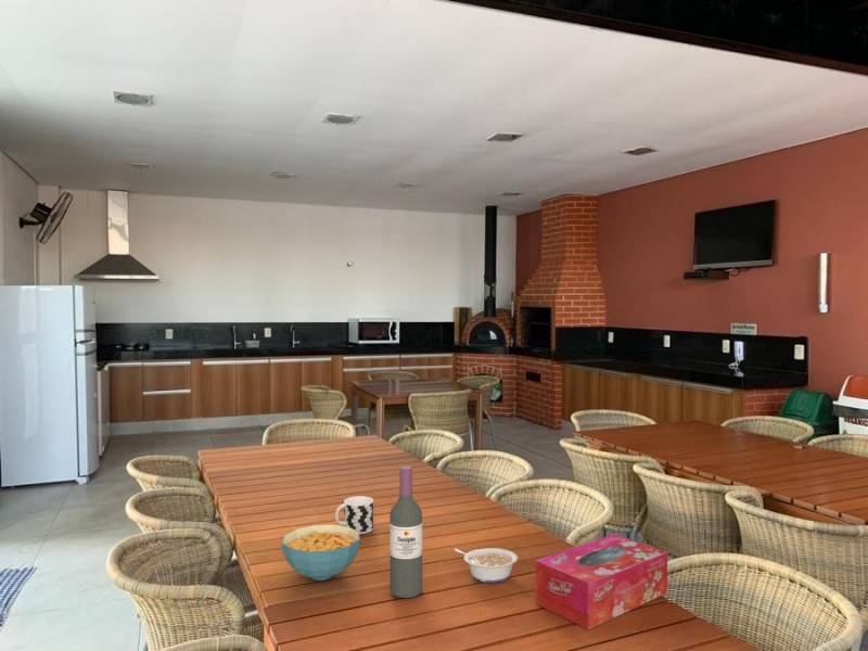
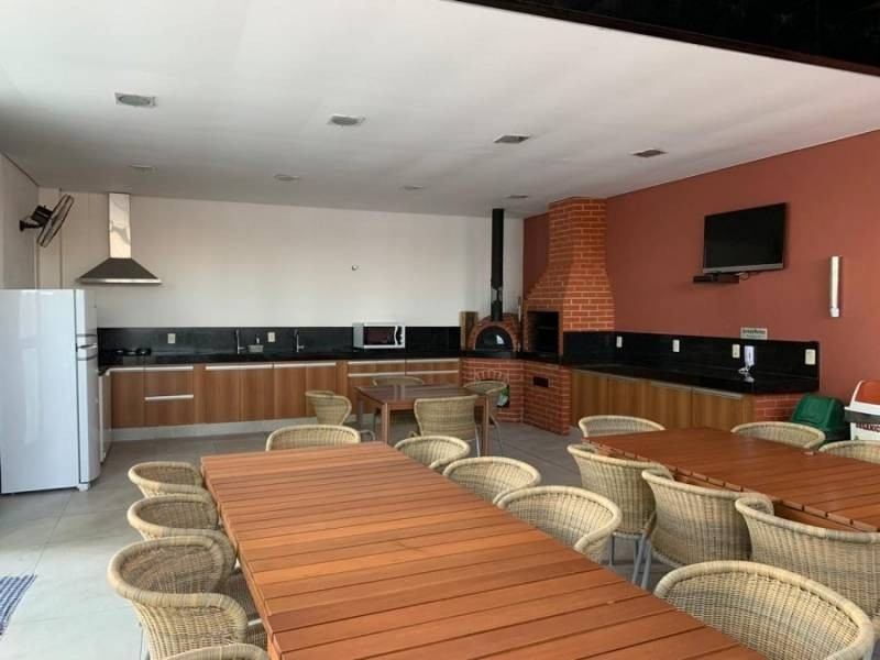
- legume [454,547,519,584]
- tissue box [535,533,668,630]
- wine bottle [388,465,423,599]
- cup [334,495,374,535]
- cereal bowl [281,523,361,582]
